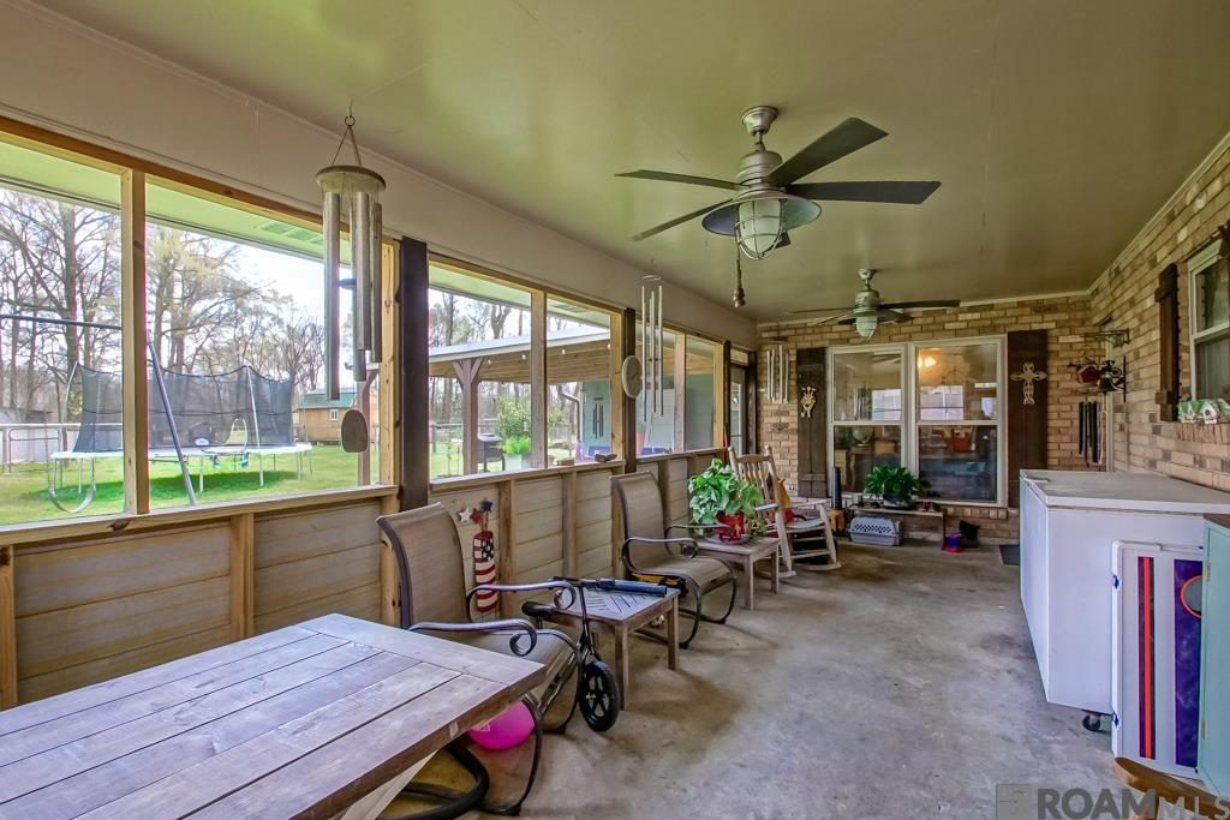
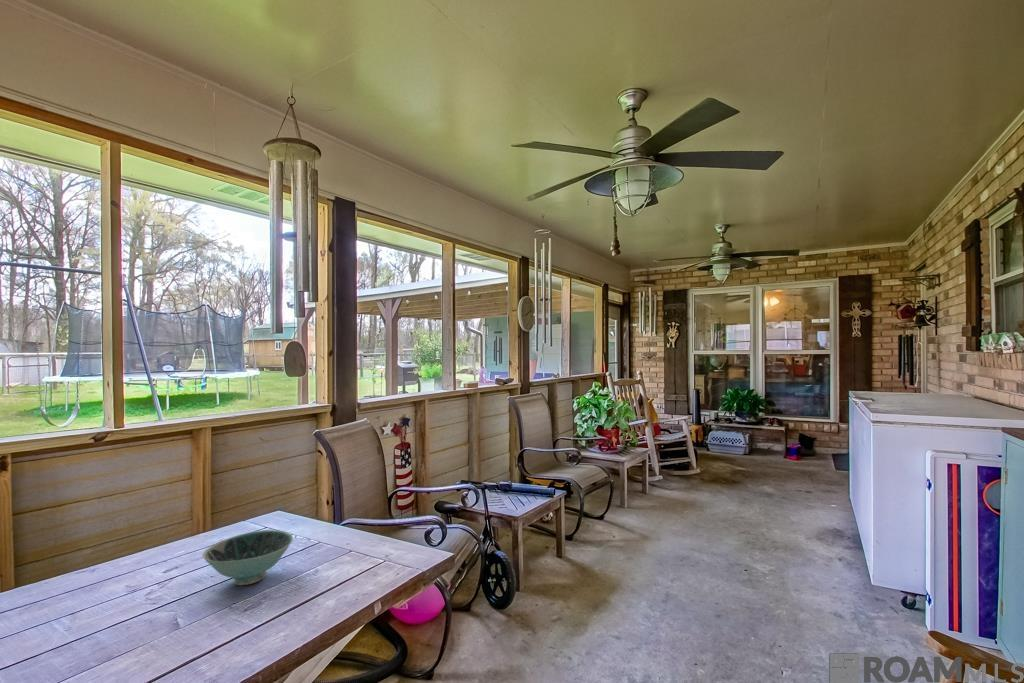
+ bowl [201,529,294,586]
